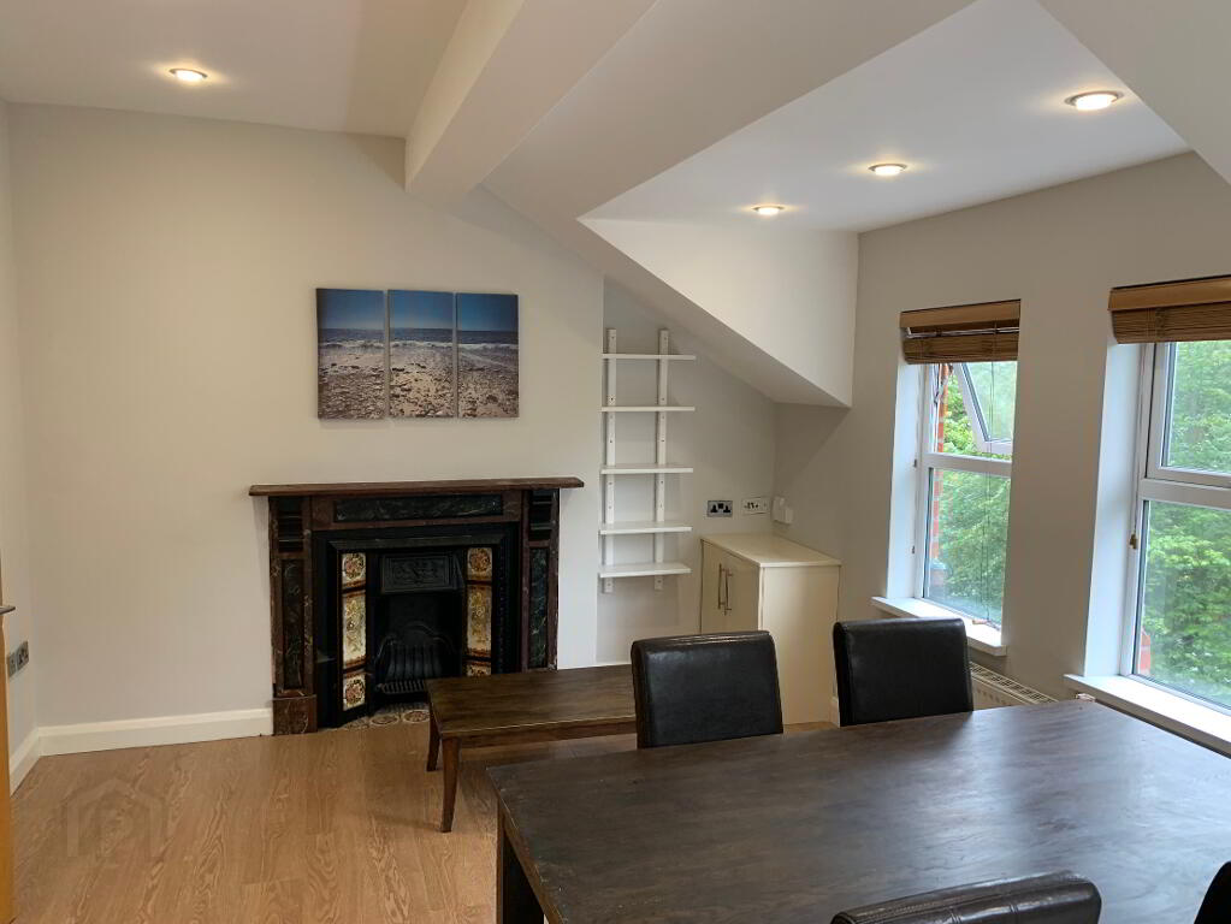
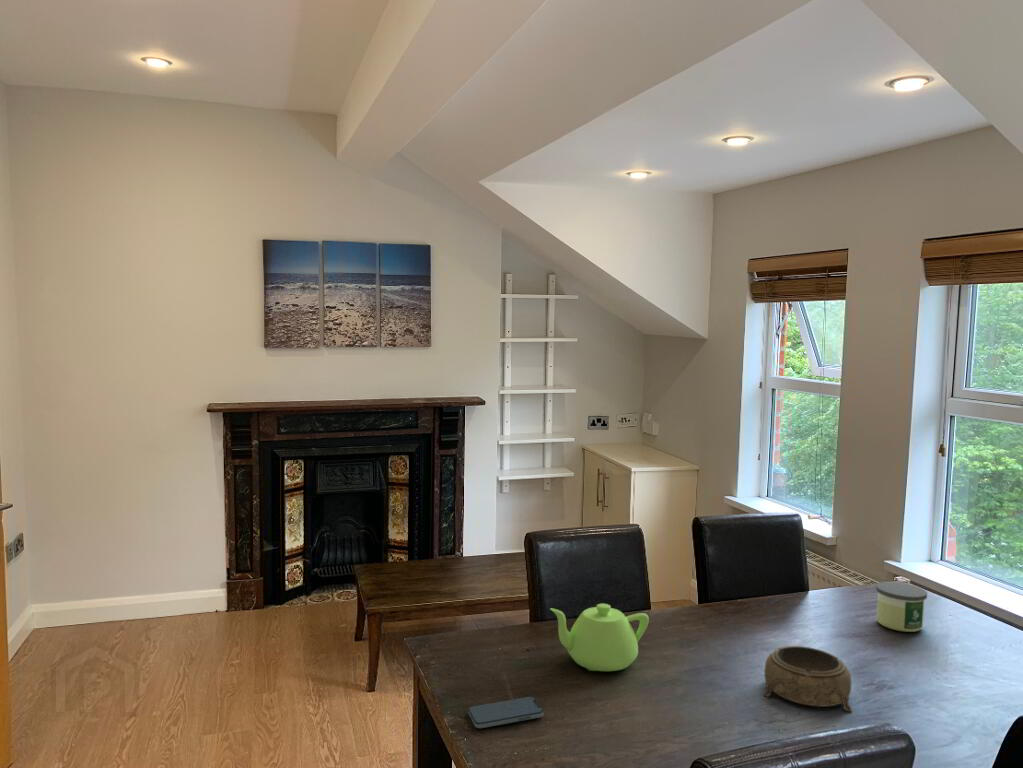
+ decorative bowl [762,645,853,713]
+ smartphone [467,696,544,729]
+ teapot [549,603,650,672]
+ candle [875,581,928,633]
